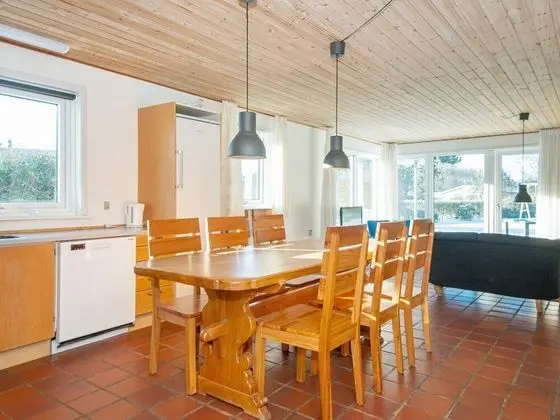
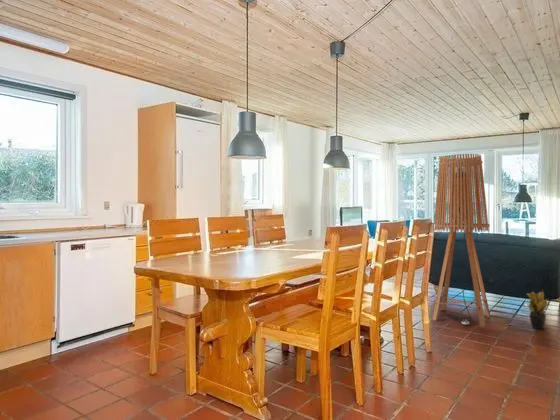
+ floor lamp [431,153,492,328]
+ potted plant [524,289,549,330]
